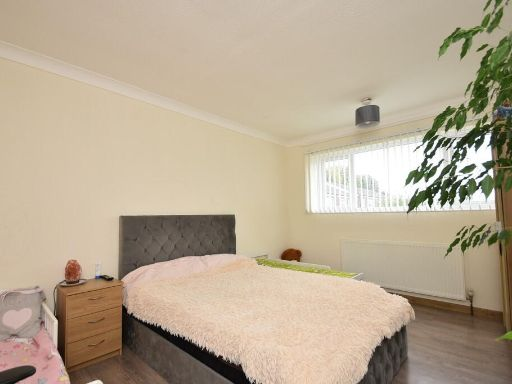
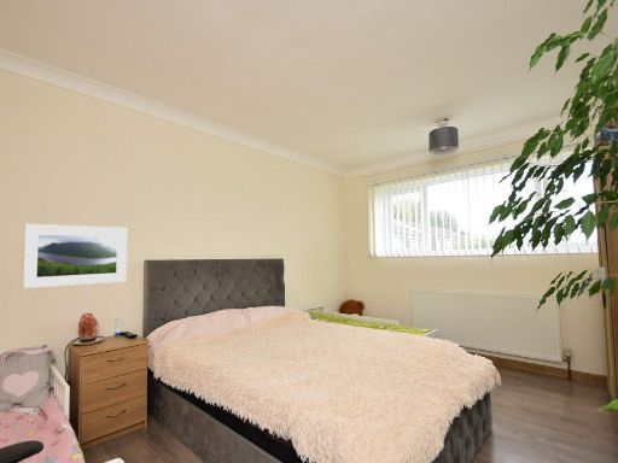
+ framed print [22,223,128,289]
